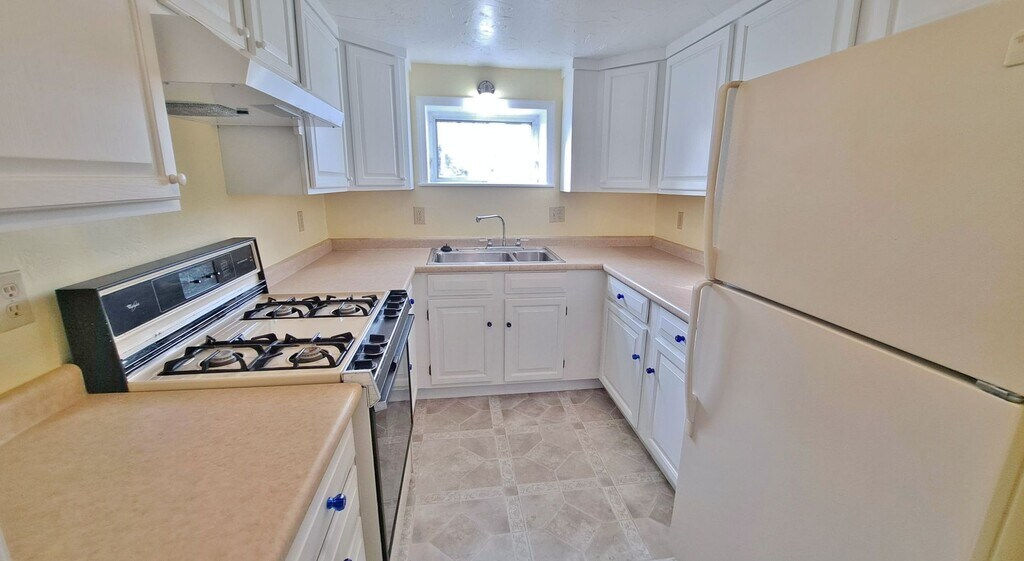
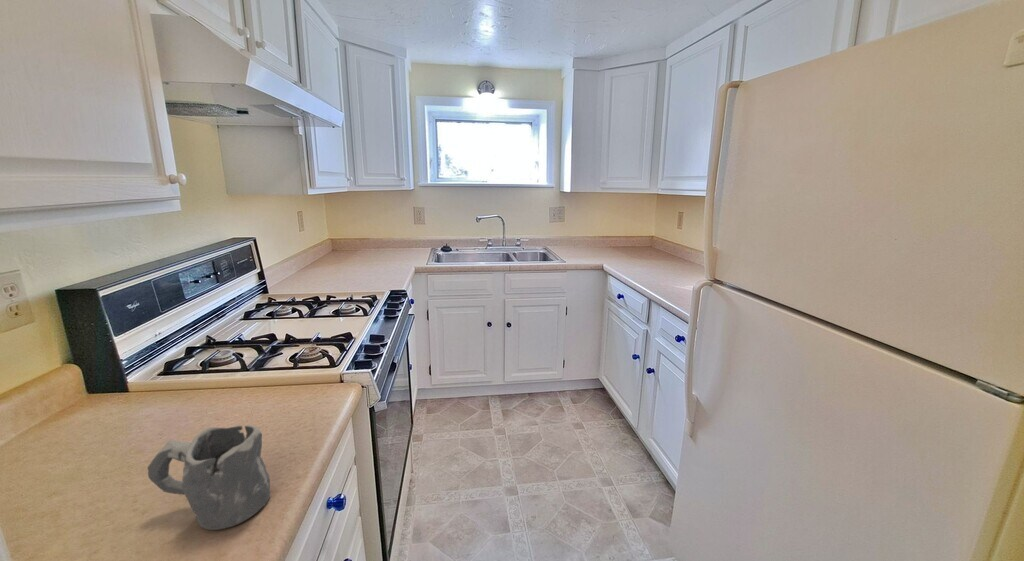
+ mug [147,424,271,531]
